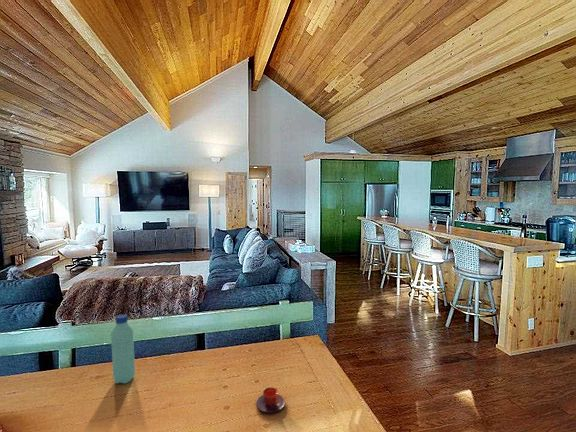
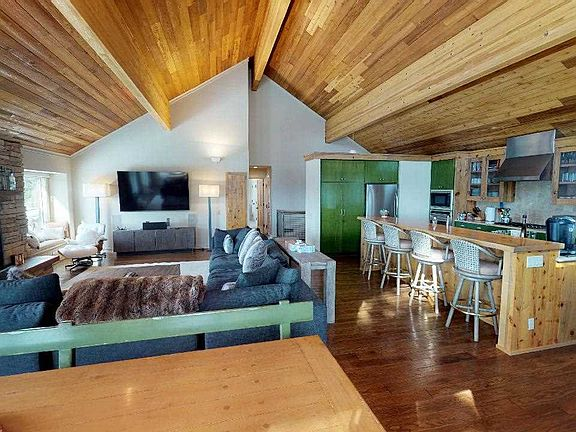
- water bottle [110,314,136,384]
- teacup [255,386,286,414]
